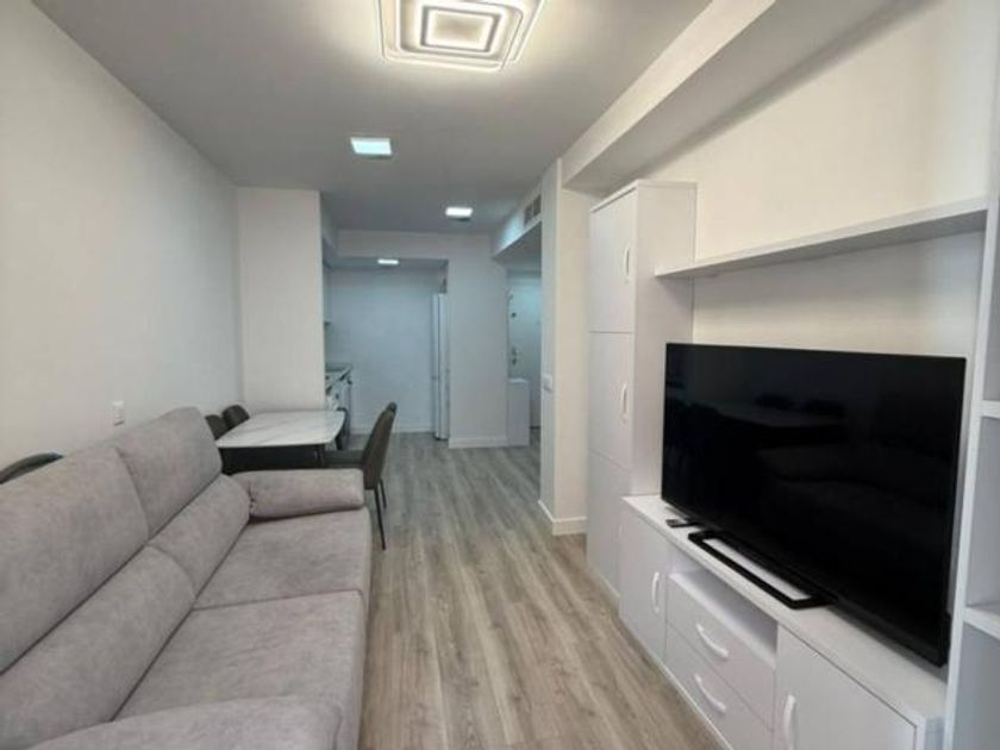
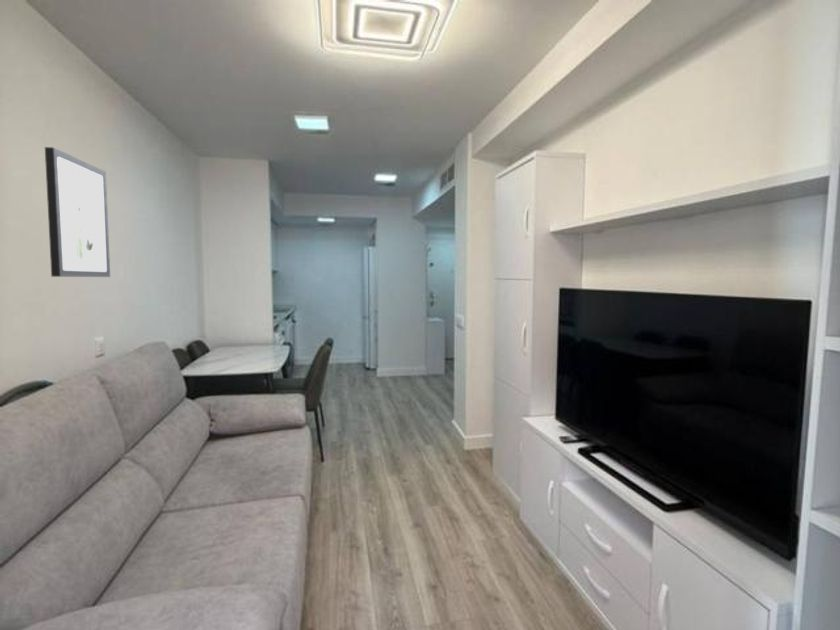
+ wall art [44,146,111,278]
